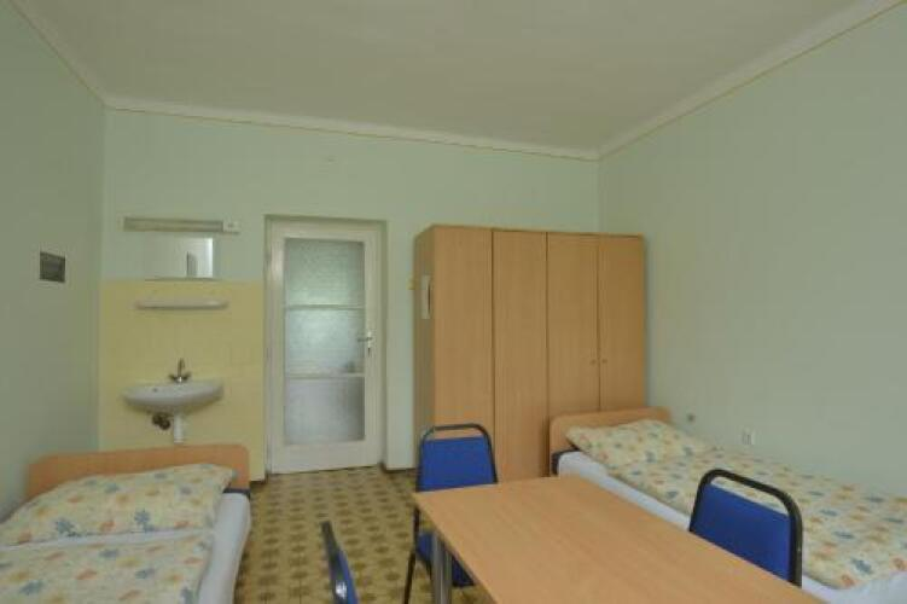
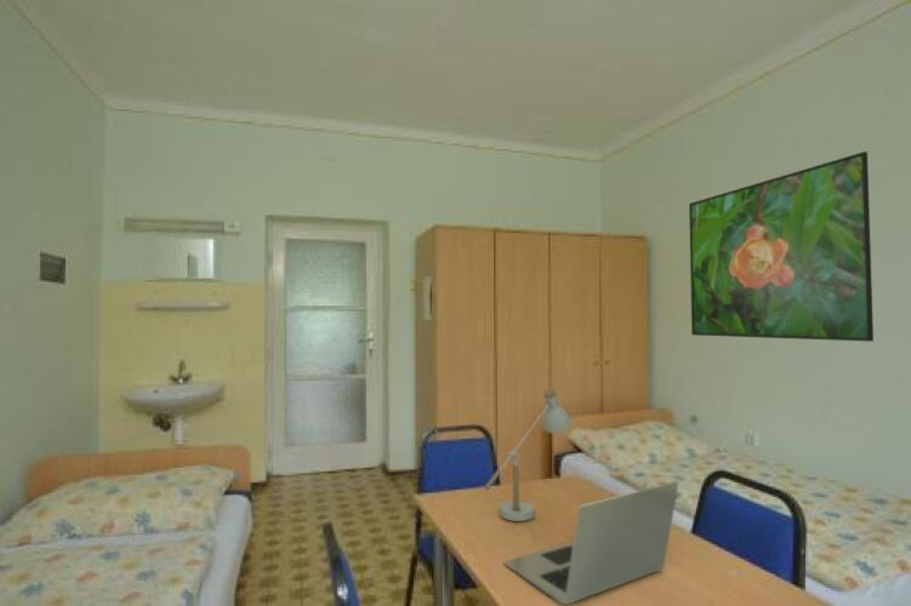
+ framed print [688,150,875,343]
+ laptop [502,481,679,606]
+ desk lamp [483,388,573,522]
